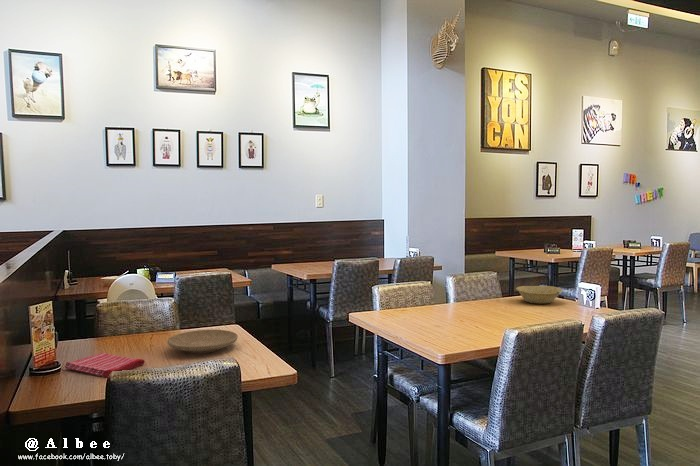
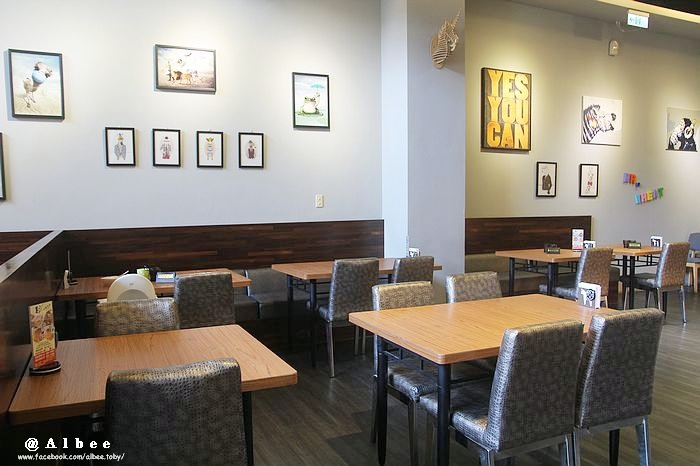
- dish towel [64,352,146,378]
- bowl [515,285,563,305]
- plate [167,329,239,354]
